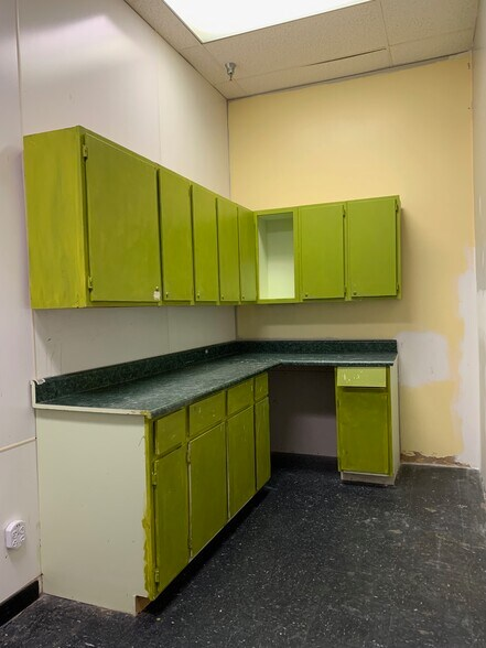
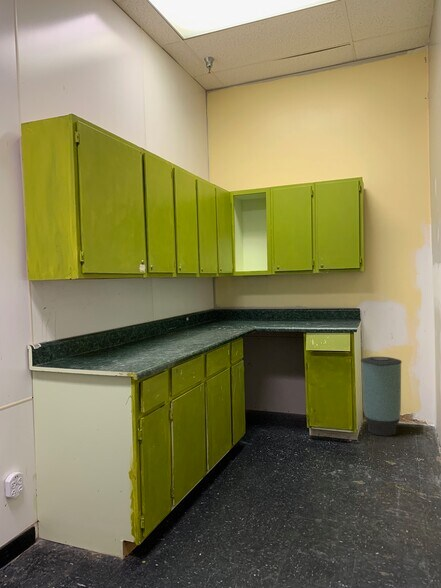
+ trash can [360,356,403,437]
